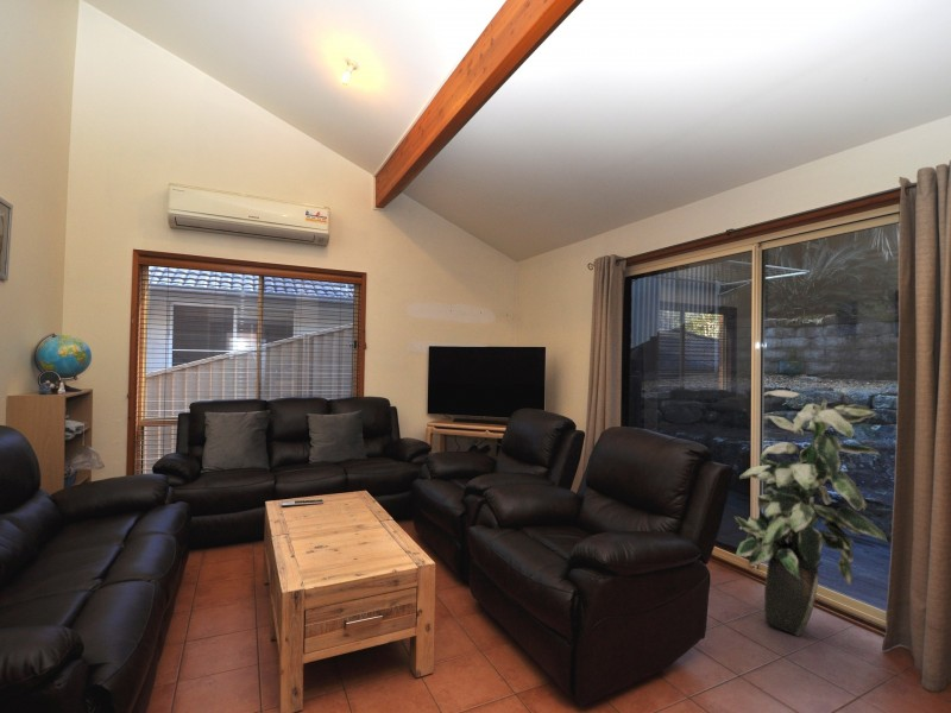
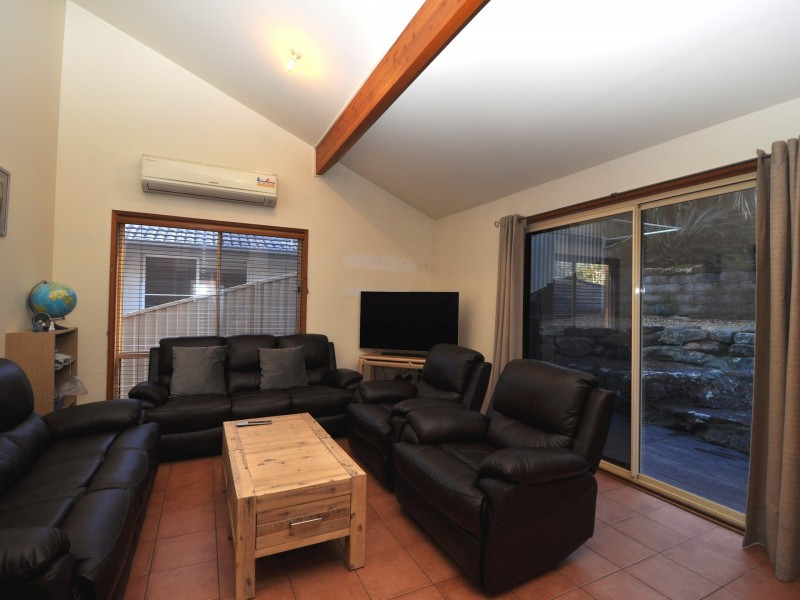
- indoor plant [733,389,888,637]
